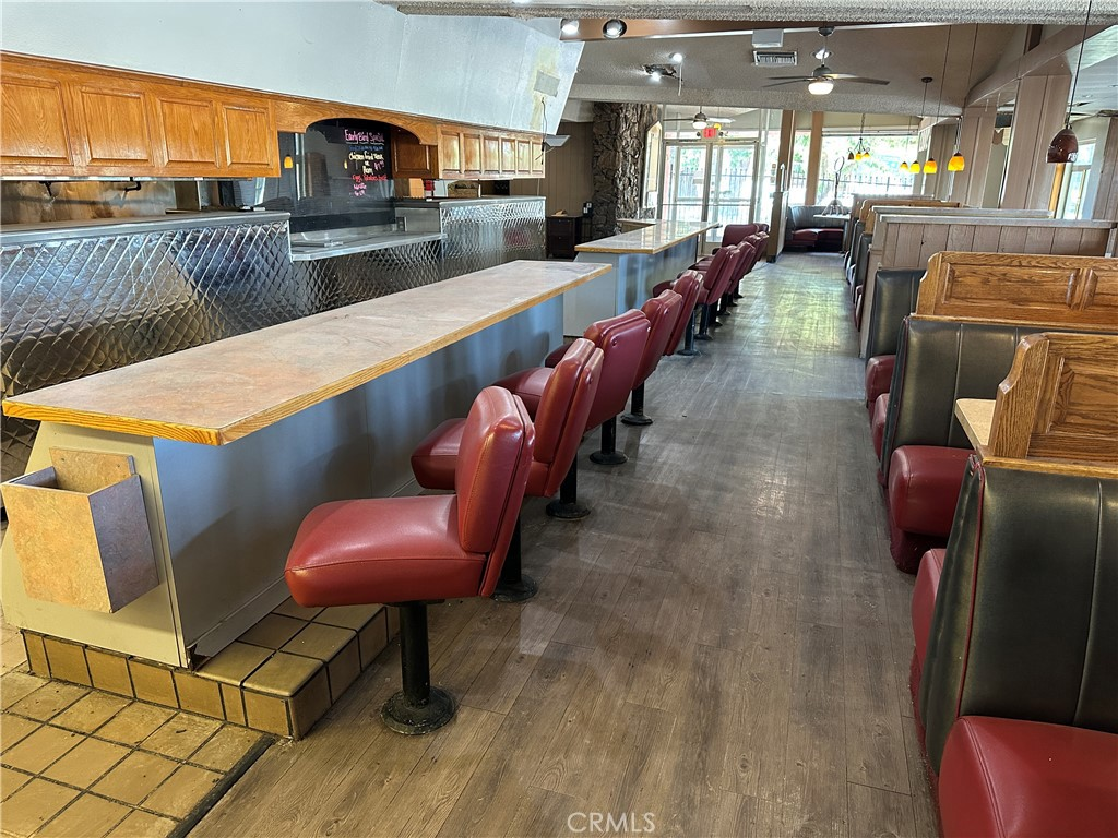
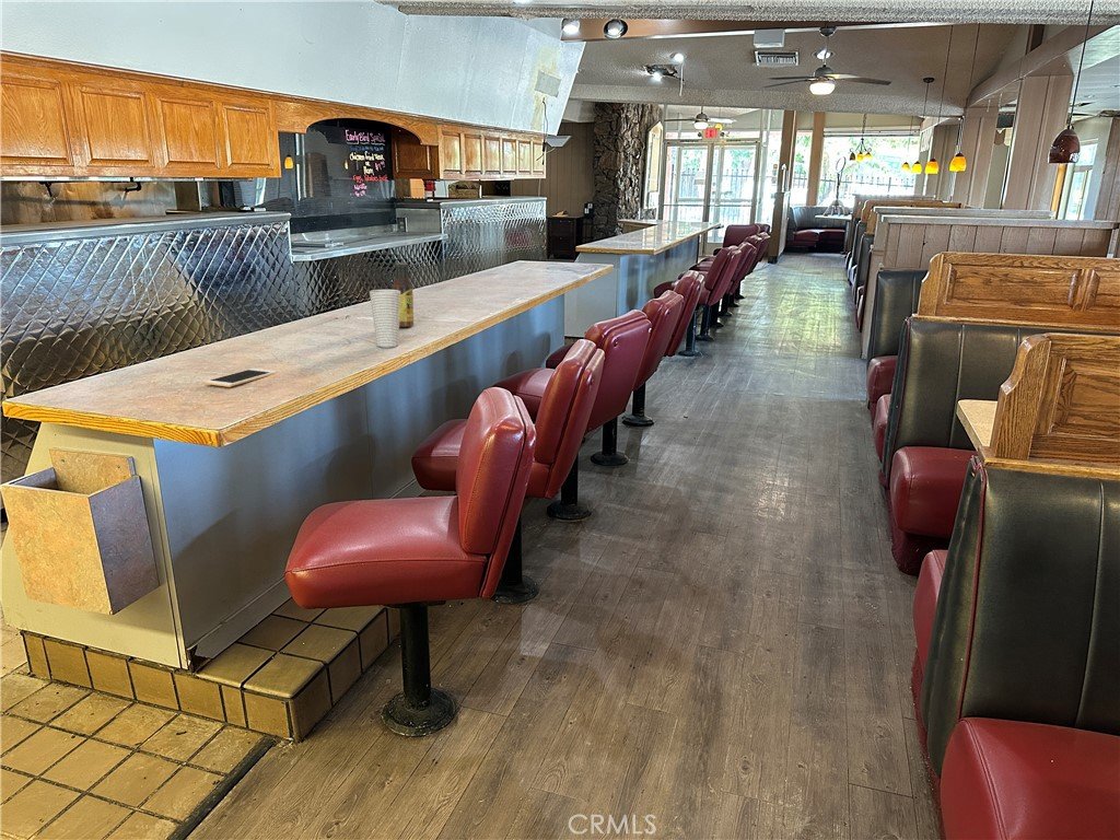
+ sauce bottle [392,262,415,328]
+ cell phone [203,368,279,388]
+ cup [369,289,400,349]
